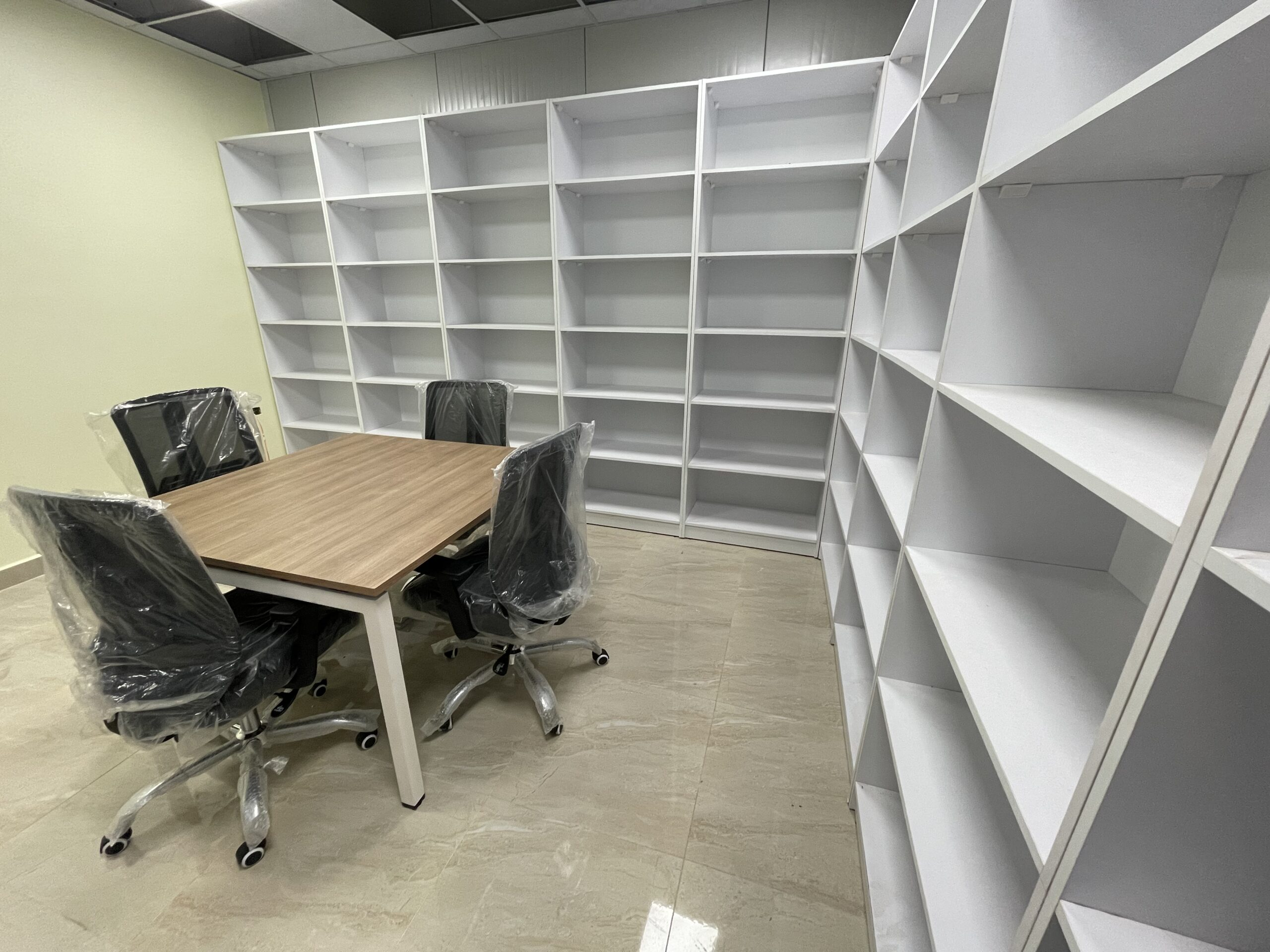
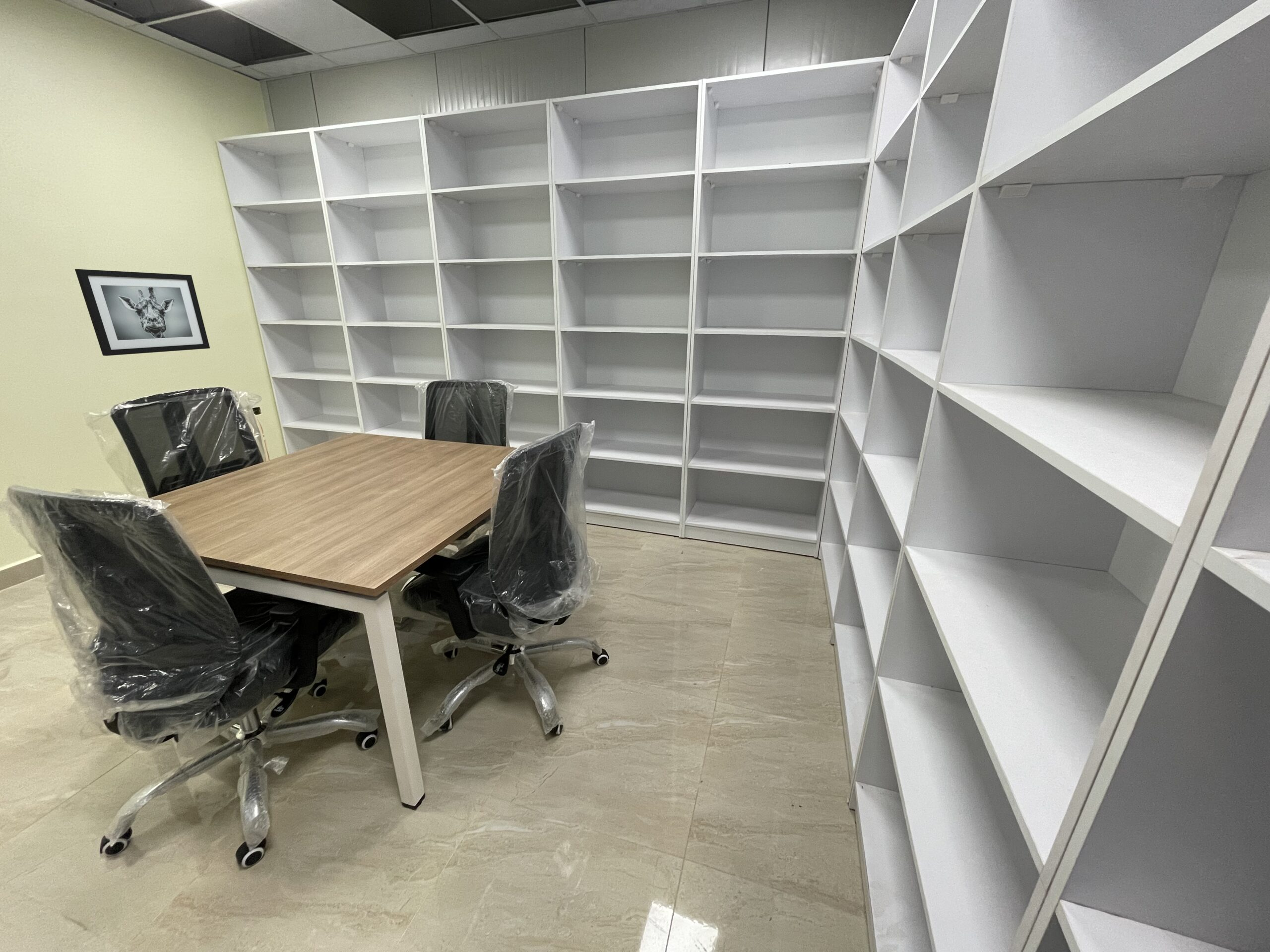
+ wall art [74,269,210,357]
